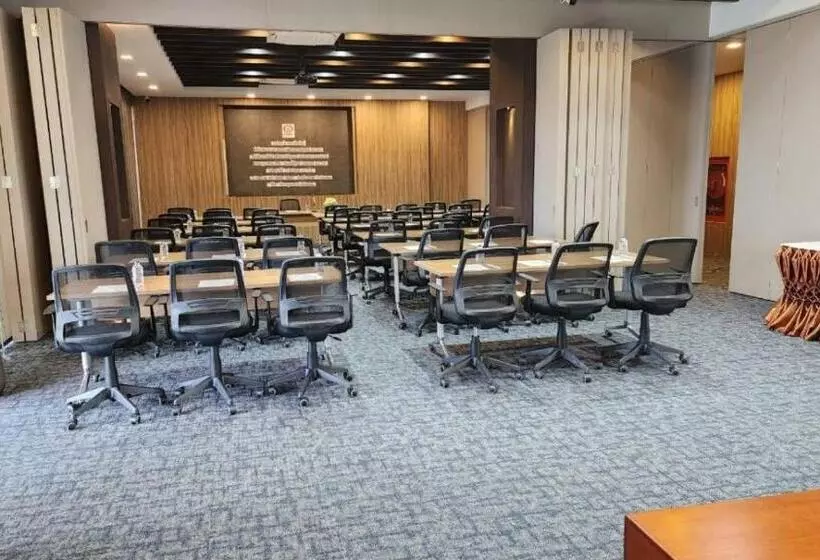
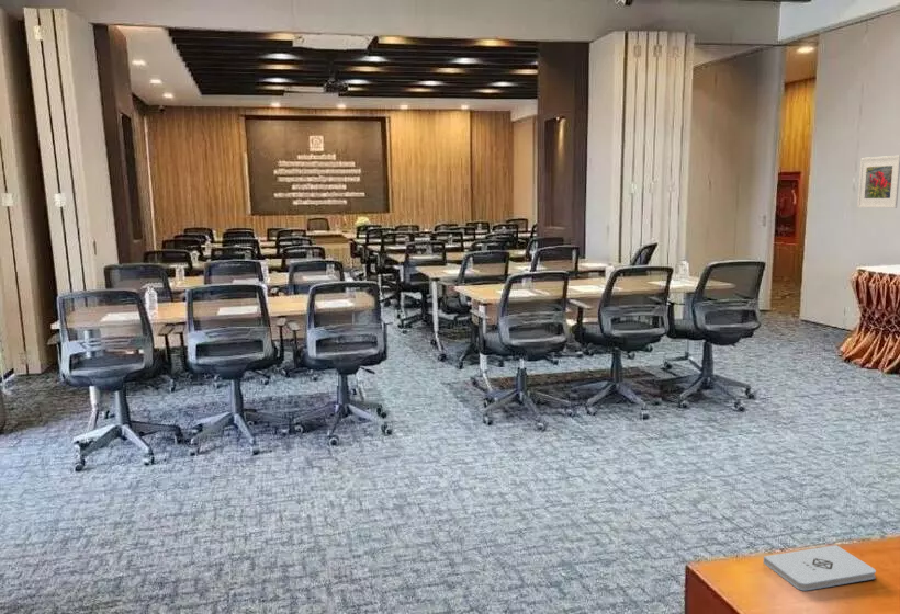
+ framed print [856,155,900,209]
+ notepad [763,544,877,592]
